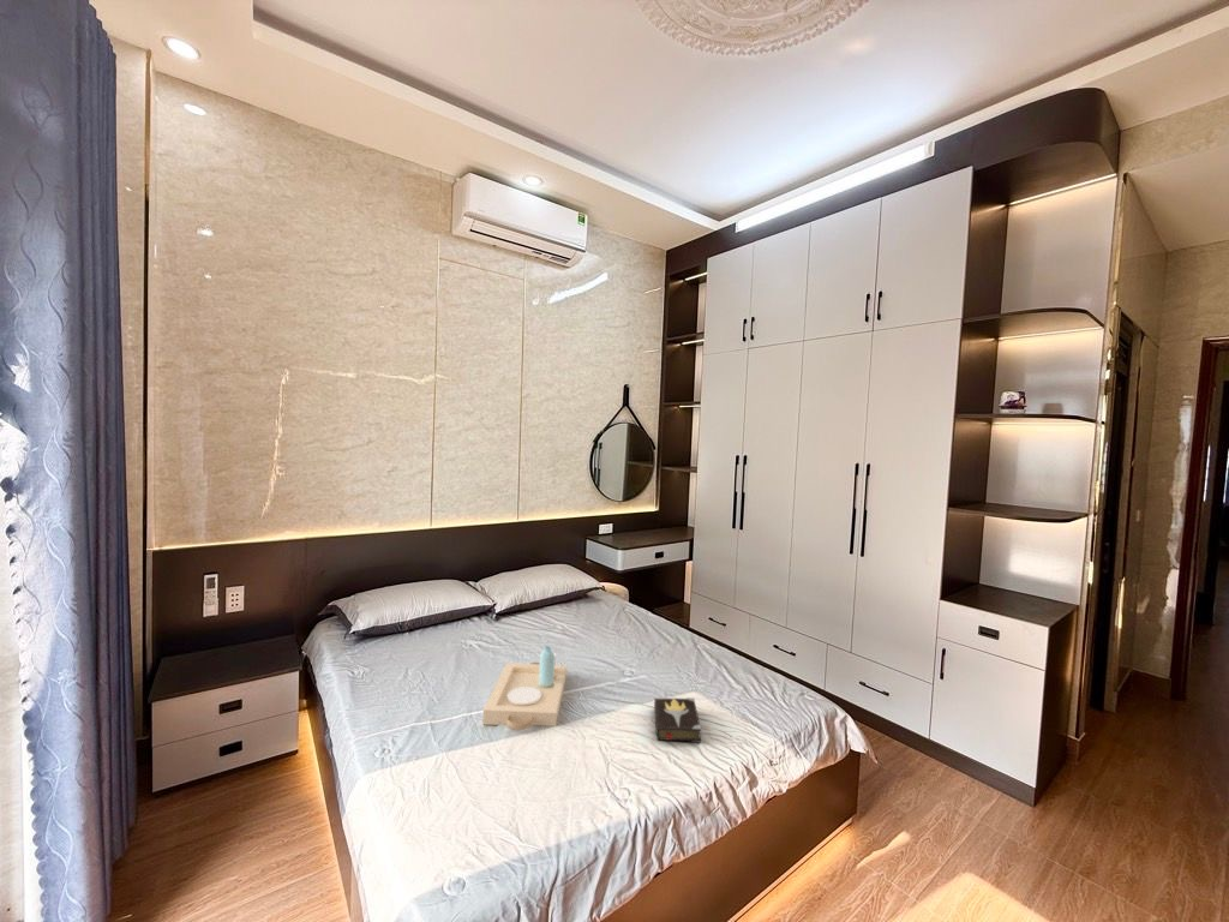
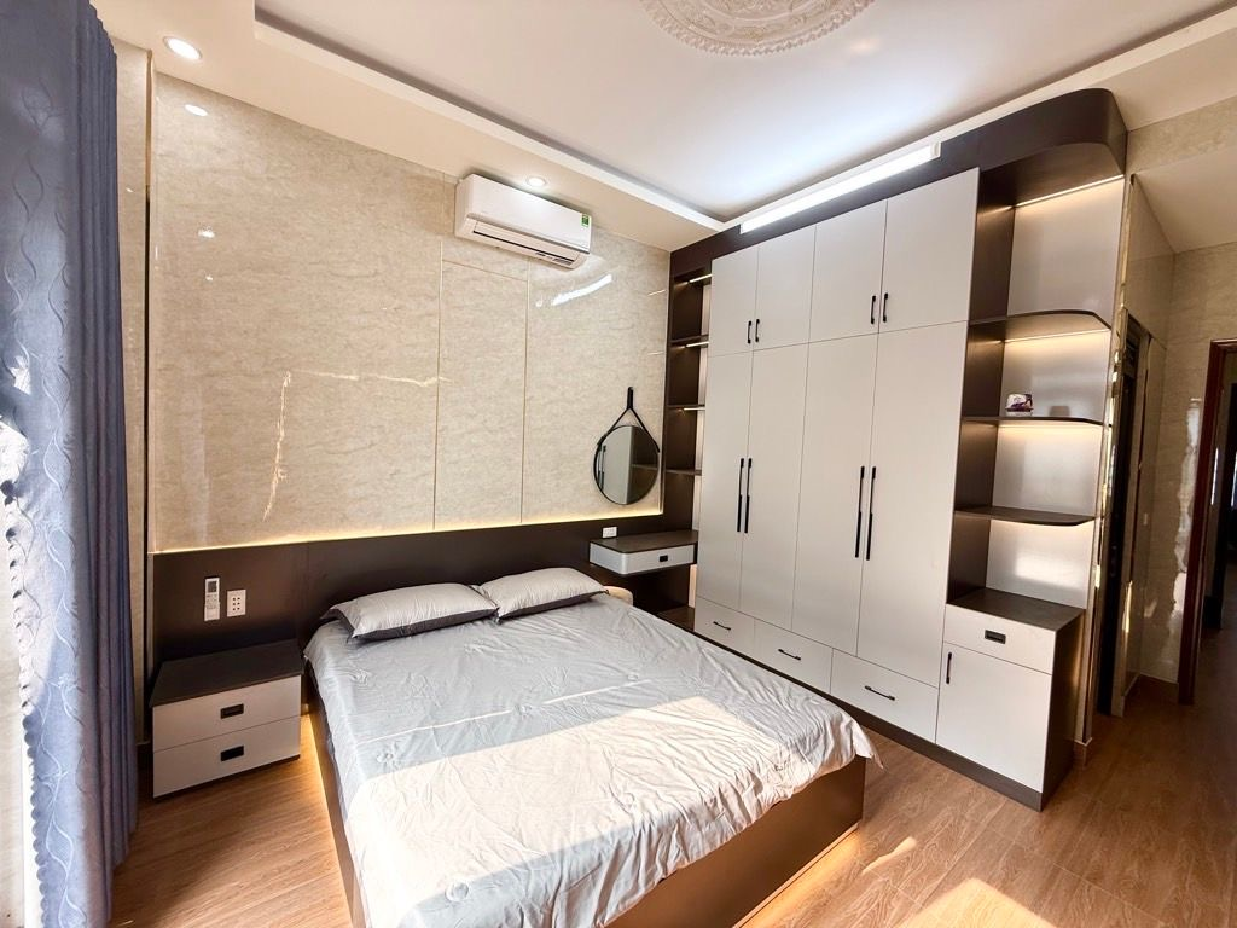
- serving tray [481,645,568,731]
- hardback book [653,696,702,743]
